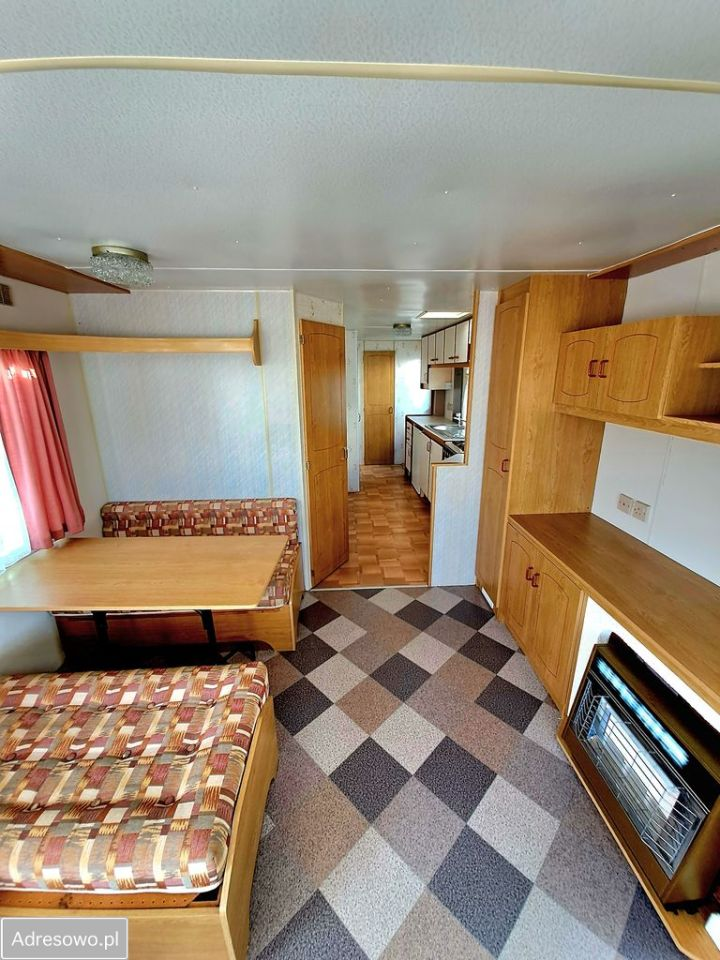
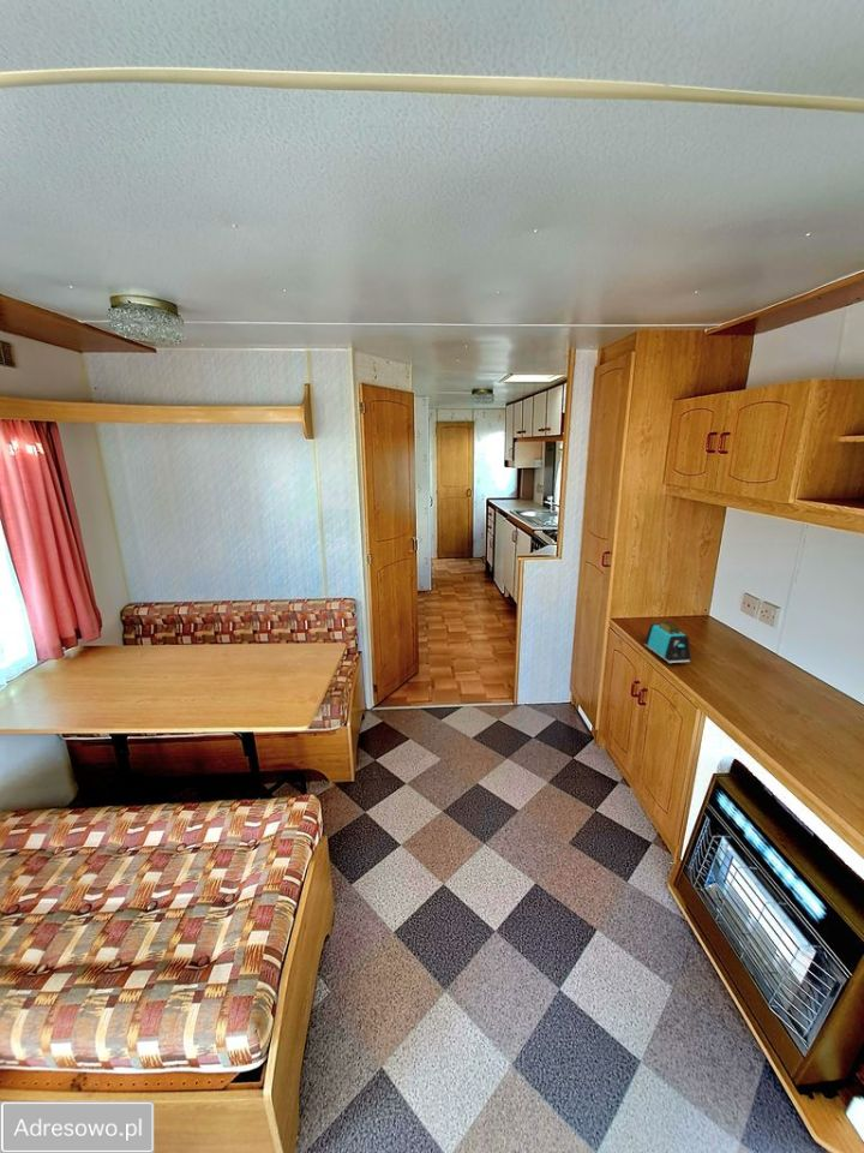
+ toaster [643,620,692,667]
